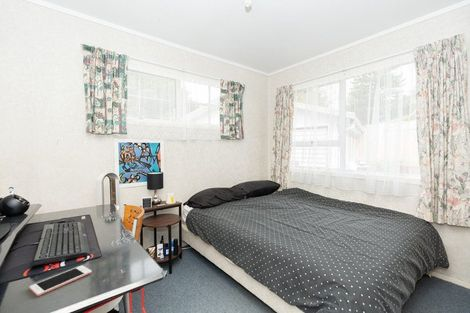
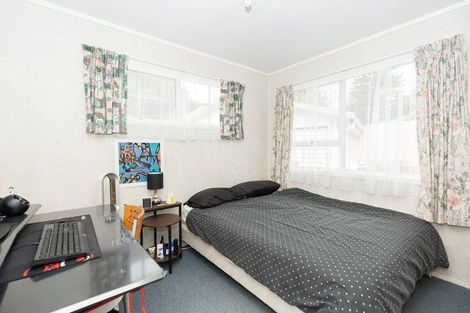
- cell phone [28,265,93,297]
